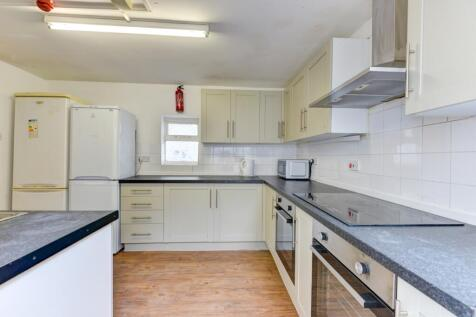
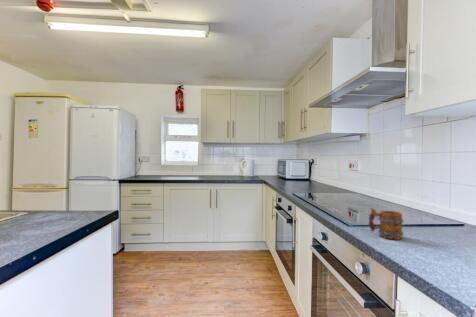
+ mug [368,207,405,241]
